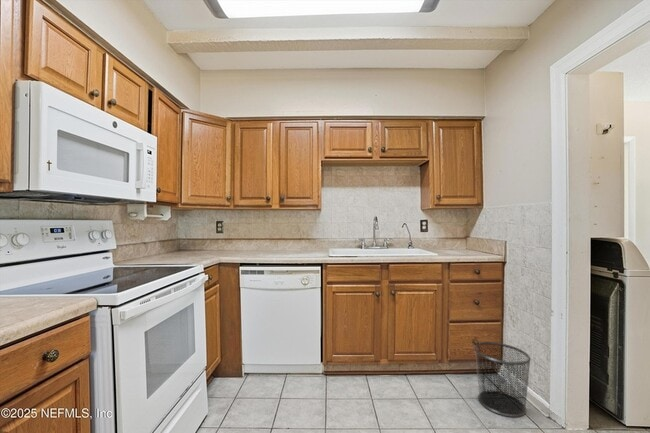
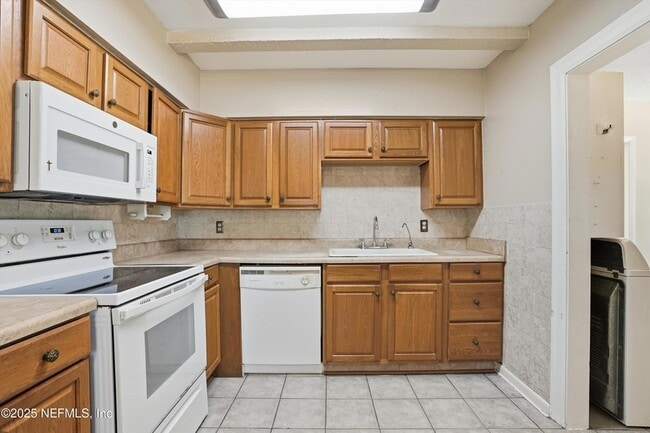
- trash can [473,341,532,418]
